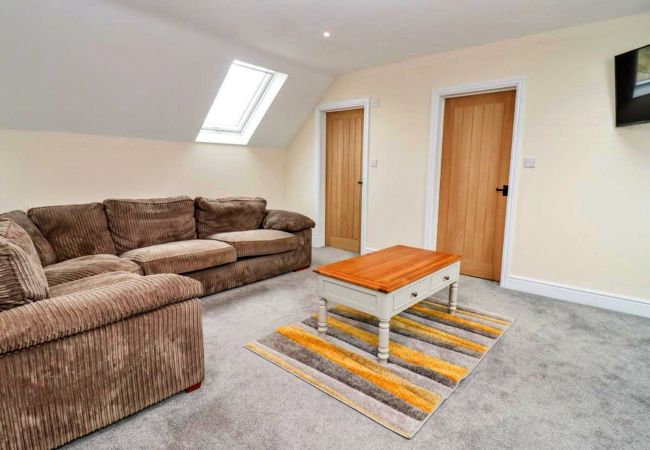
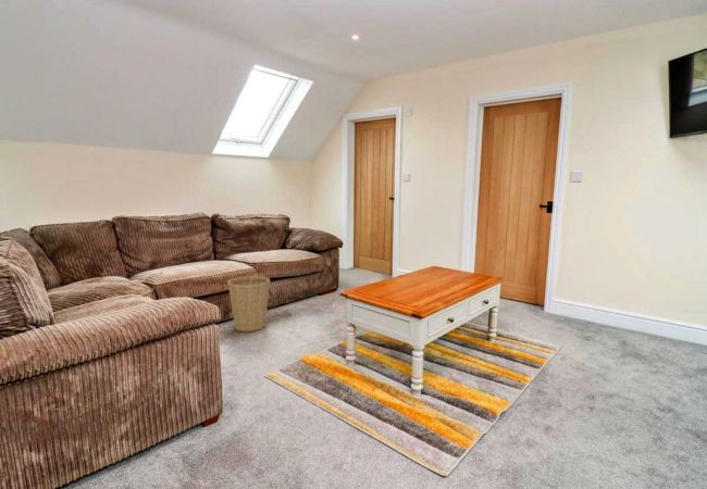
+ basket [226,268,271,333]
